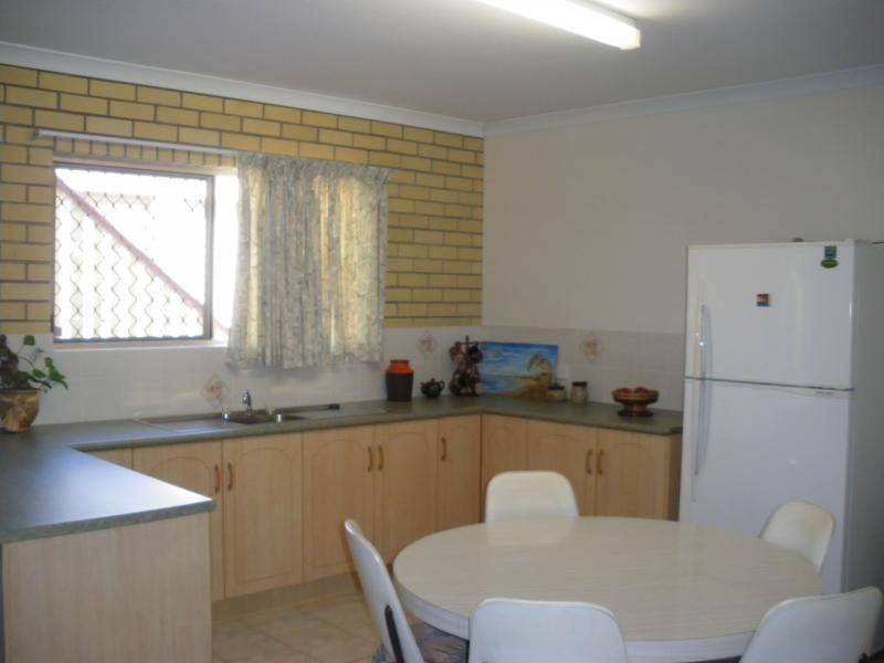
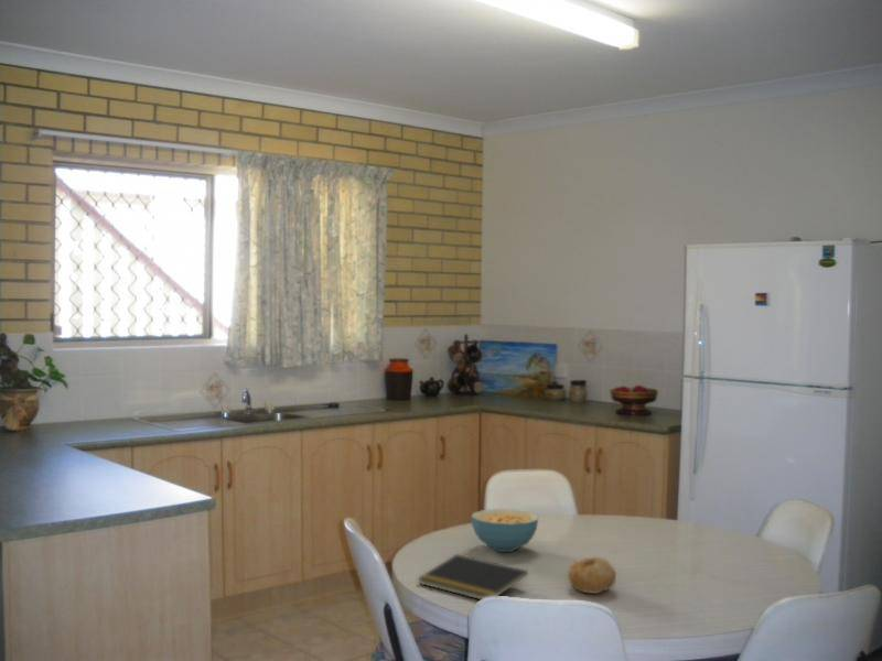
+ cereal bowl [470,508,540,553]
+ fruit [567,556,617,595]
+ notepad [417,553,529,600]
